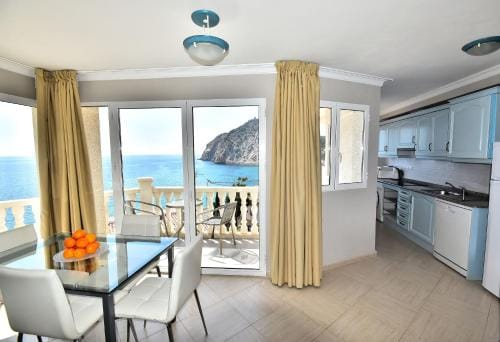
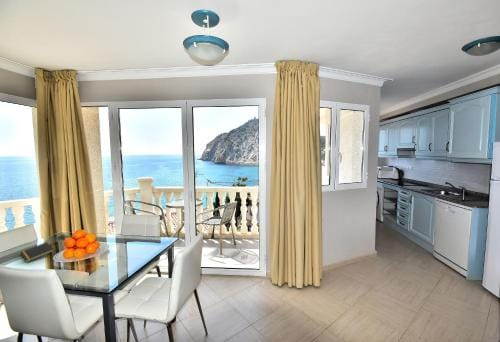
+ notepad [19,241,55,263]
